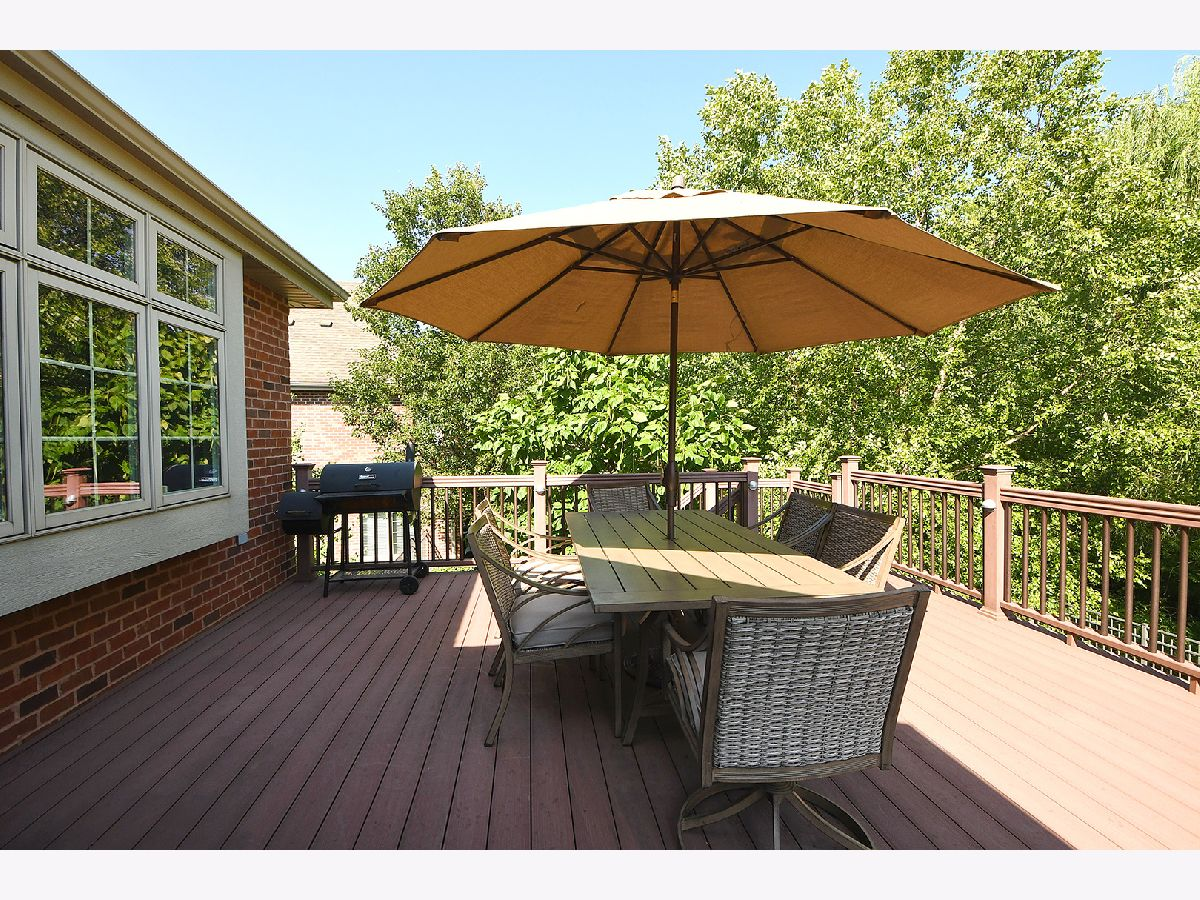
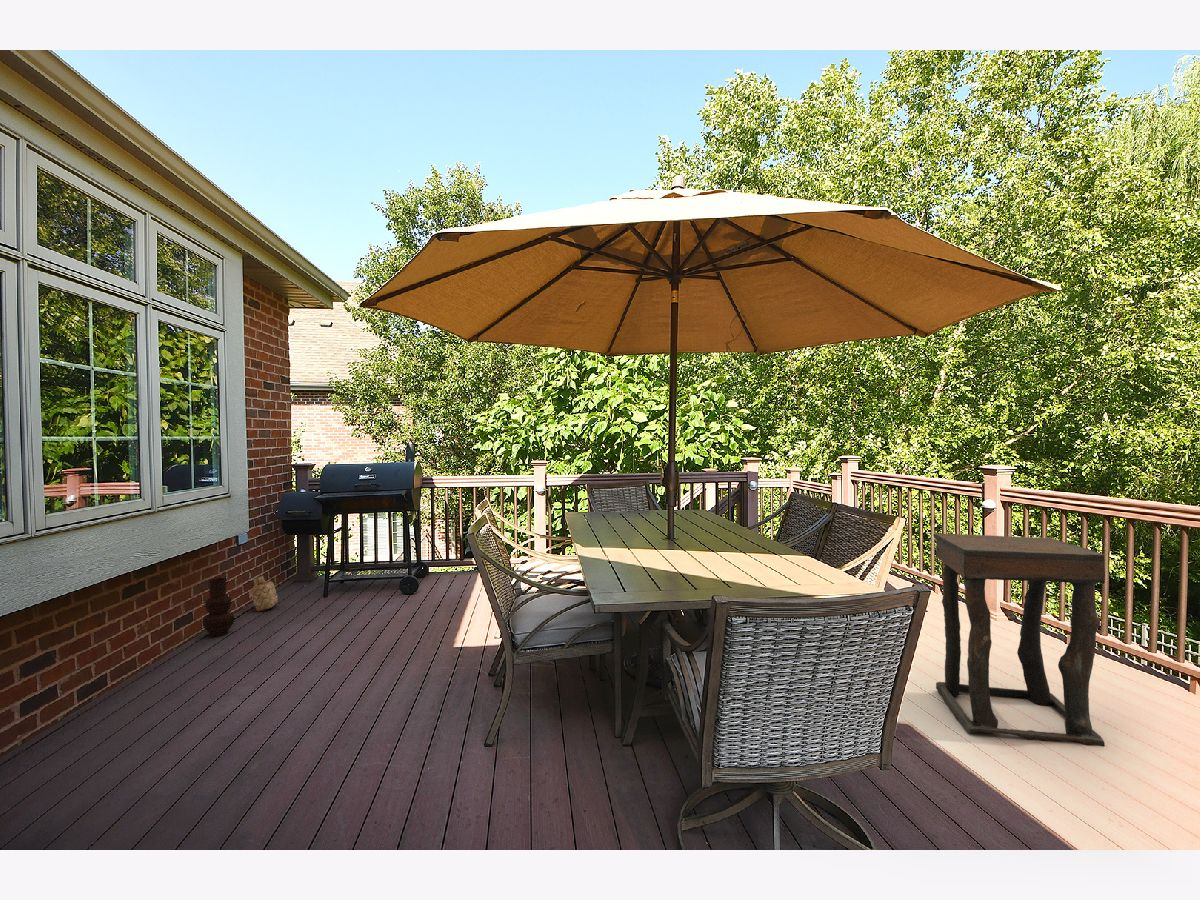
+ side table [933,532,1106,747]
+ vase [201,577,236,637]
+ basket [248,575,279,612]
